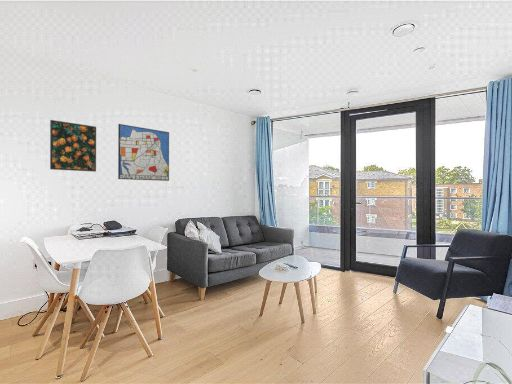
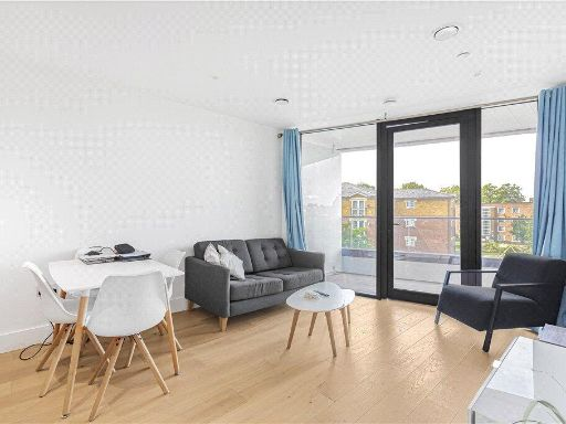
- wall art [117,123,170,182]
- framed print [49,119,97,173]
